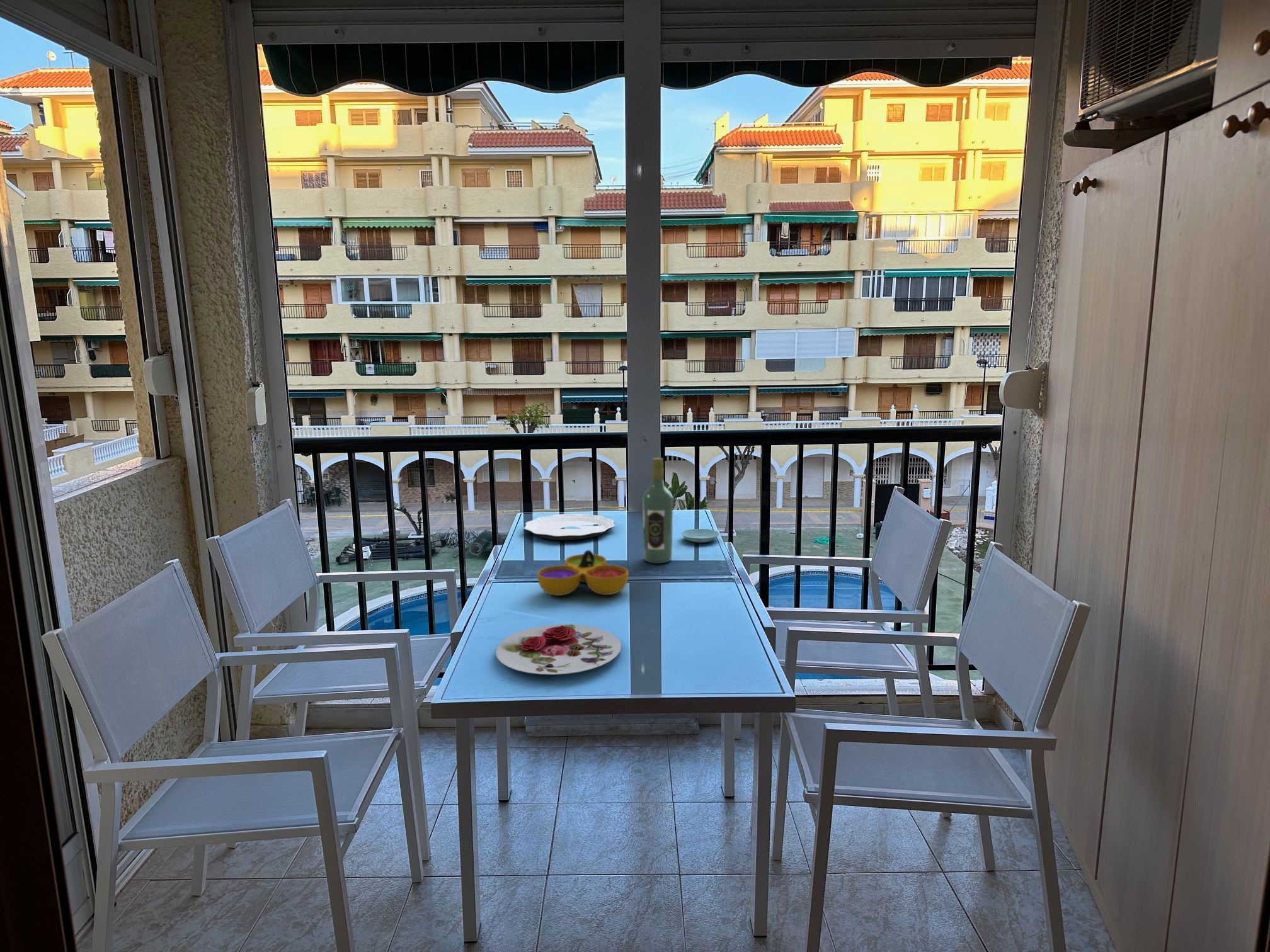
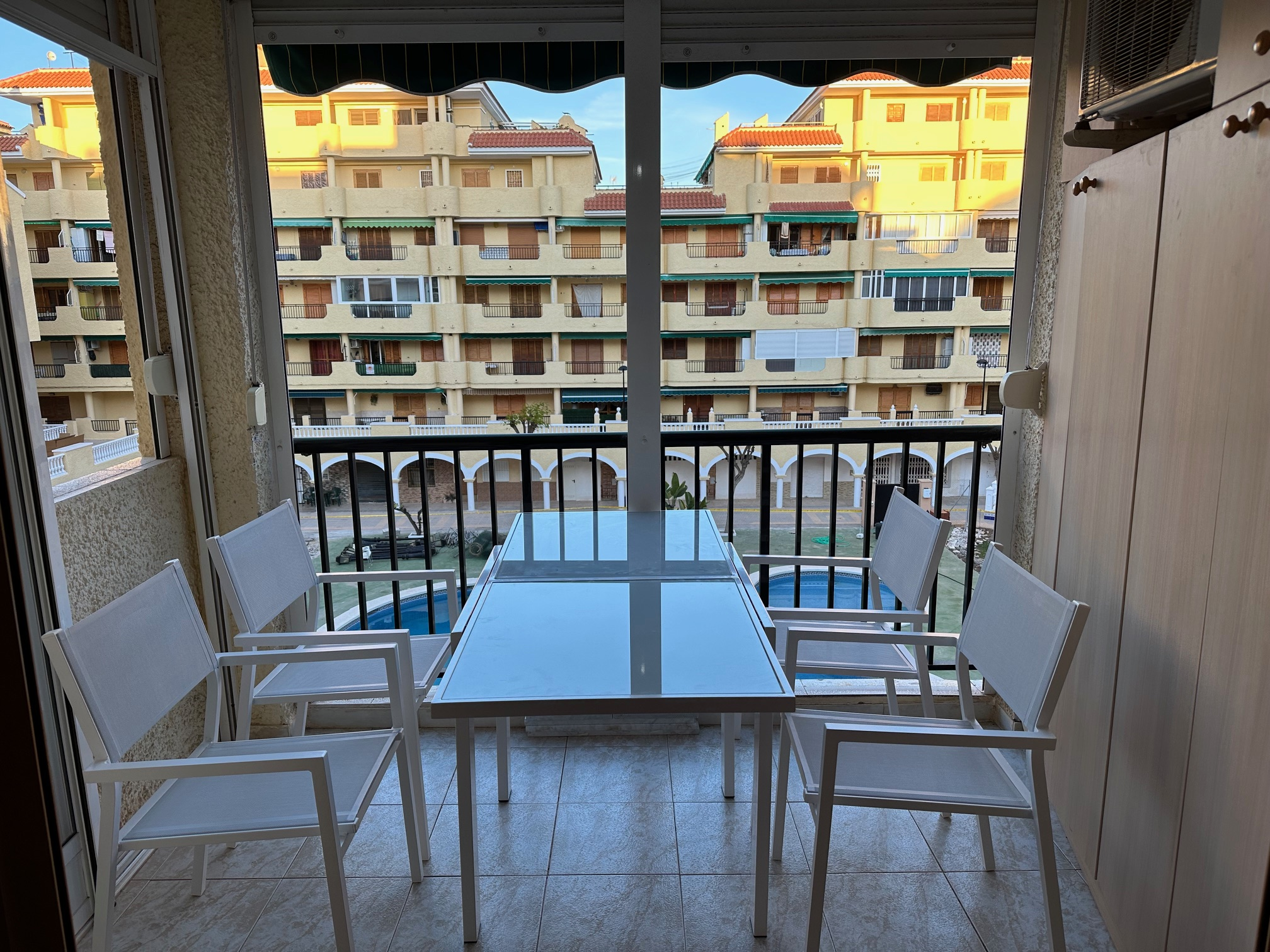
- plate [523,513,615,541]
- wine bottle [642,457,673,564]
- decorative bowl [537,550,629,596]
- plate [495,624,622,676]
- saucer [681,528,720,543]
